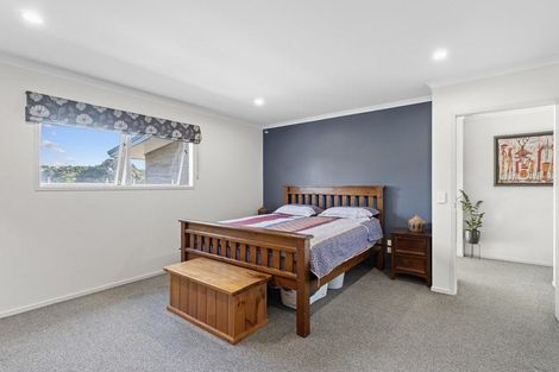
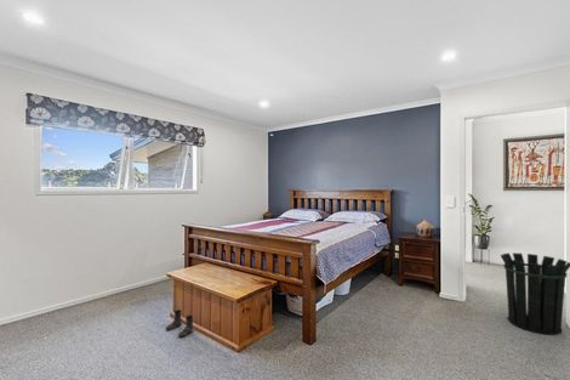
+ boots [165,308,194,338]
+ waste bin [500,251,570,336]
